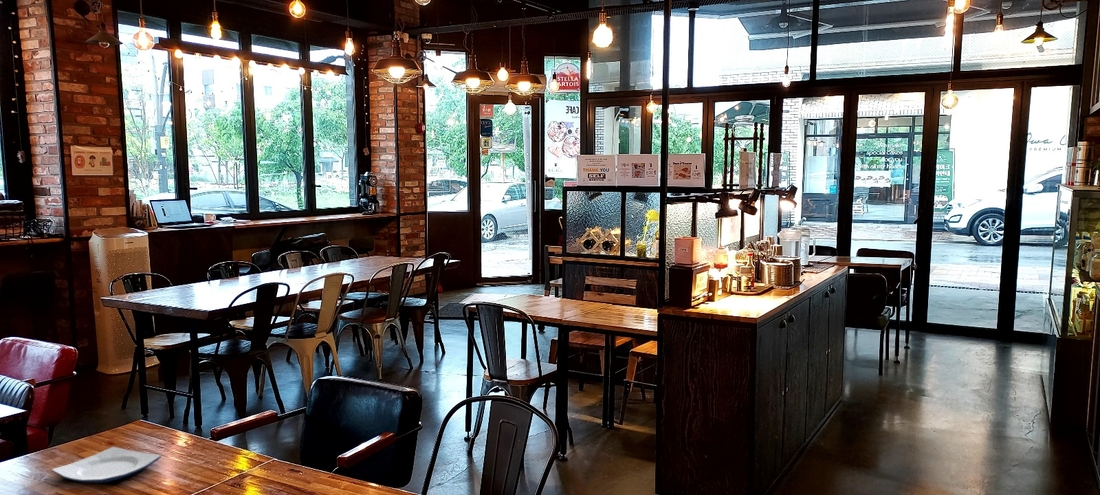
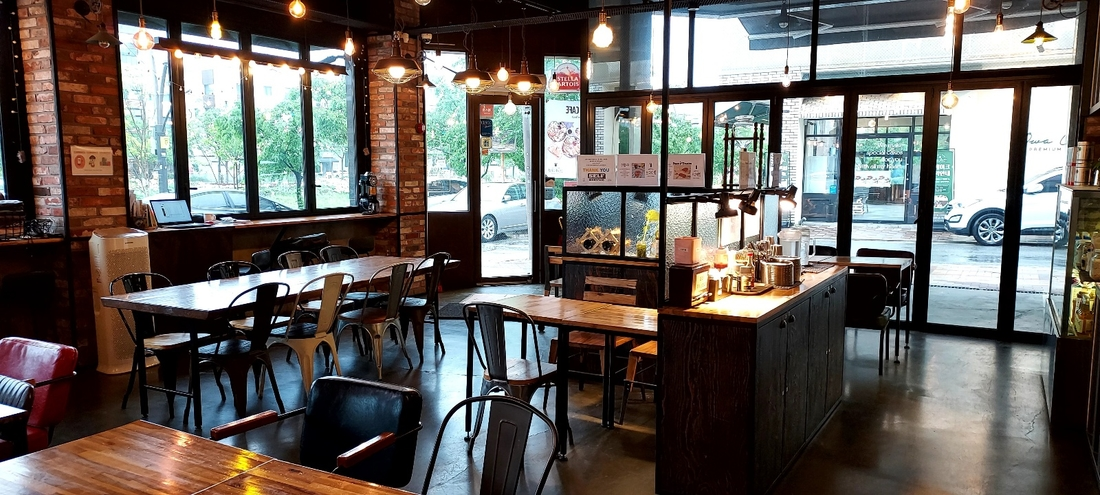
- plate [51,446,162,484]
